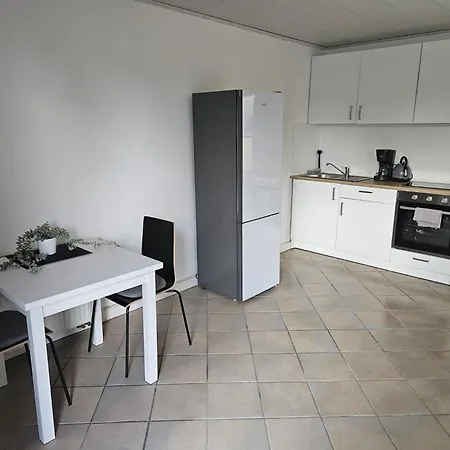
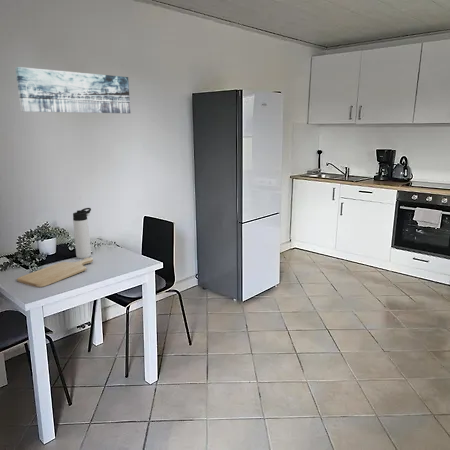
+ wall art [14,66,131,114]
+ thermos bottle [72,207,92,260]
+ chopping board [16,257,94,288]
